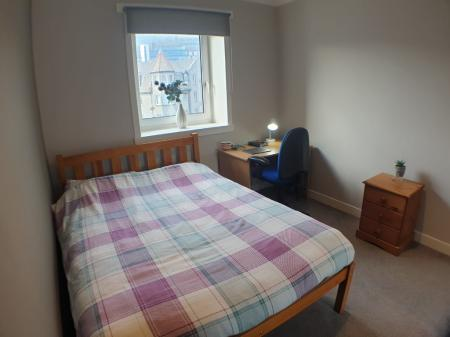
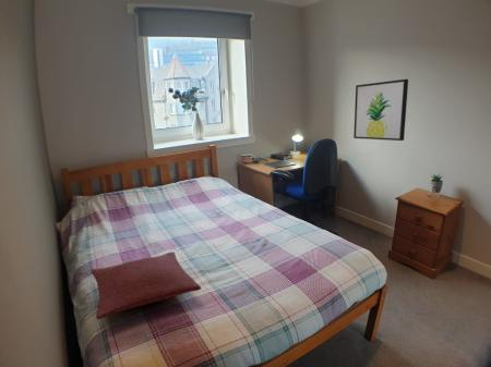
+ pillow [91,250,202,320]
+ wall art [352,78,409,142]
